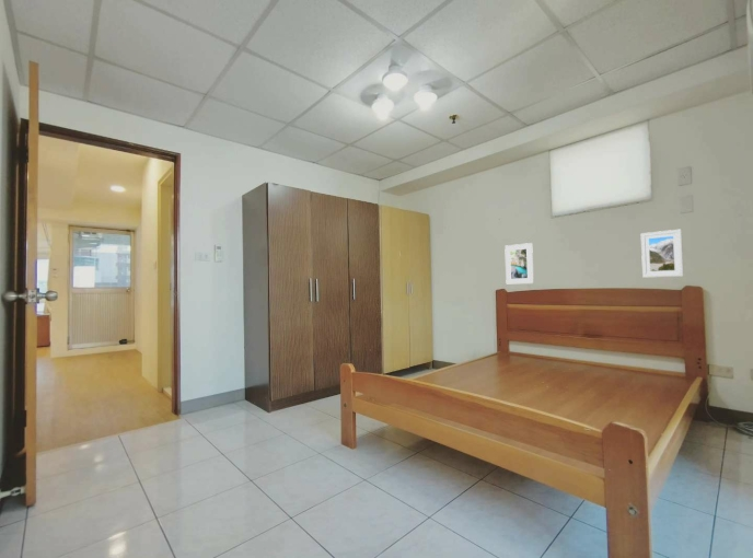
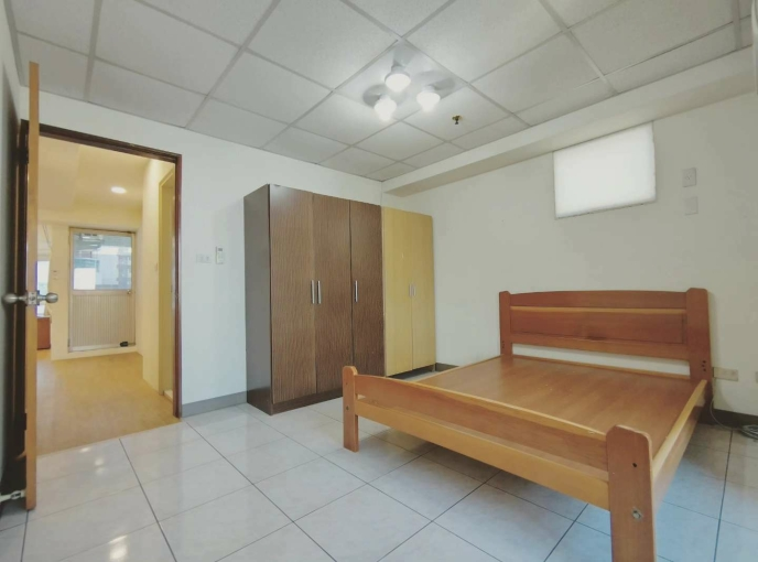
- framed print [640,229,685,279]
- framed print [503,242,535,284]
